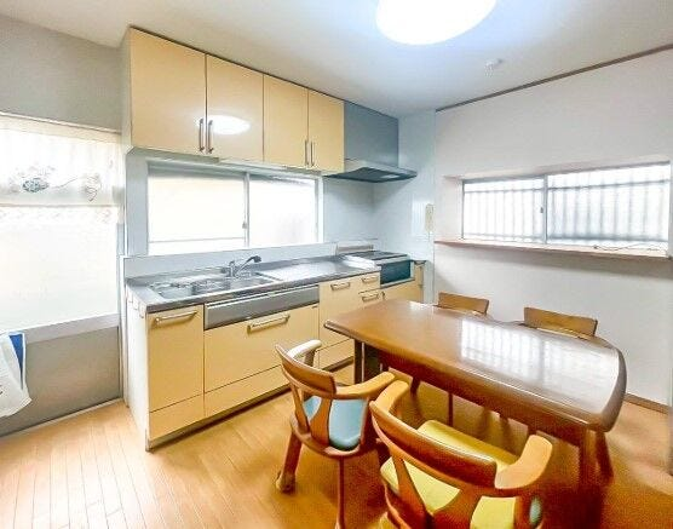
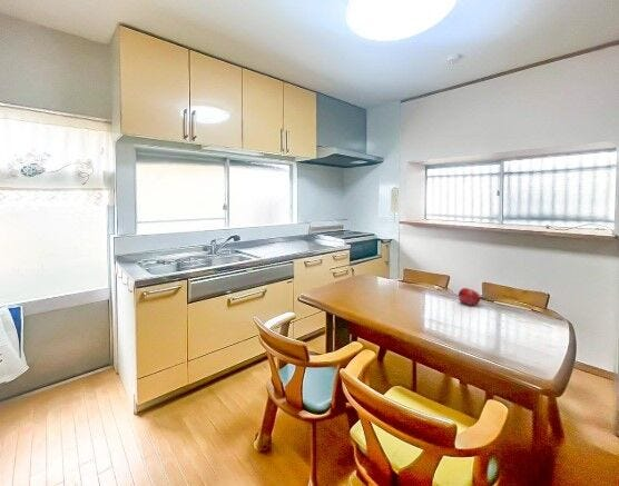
+ fruit [458,287,481,307]
